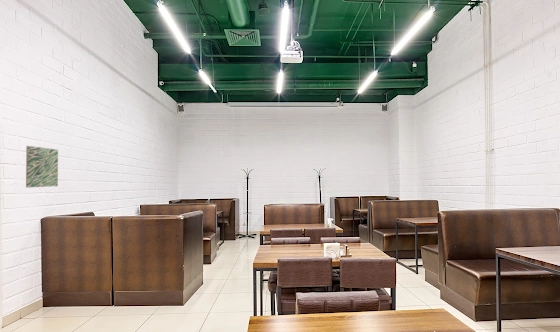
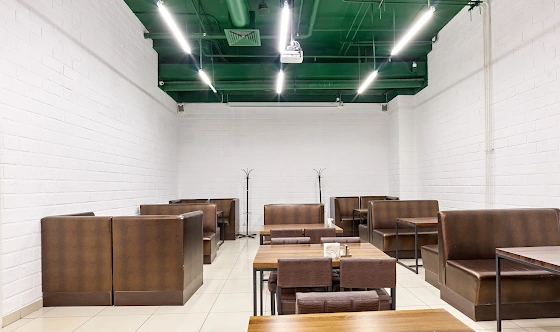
- wall art [25,145,59,188]
